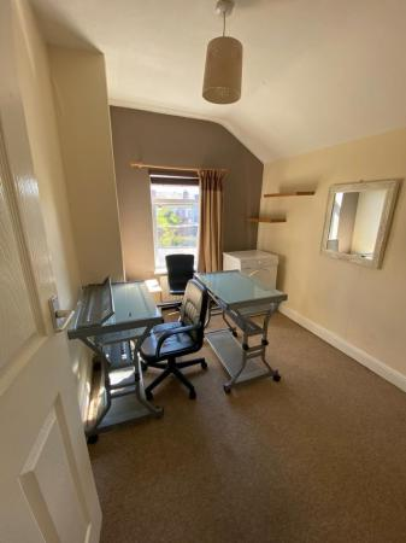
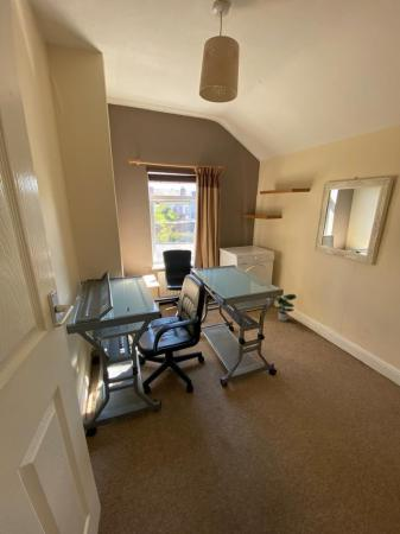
+ potted plant [274,293,298,323]
